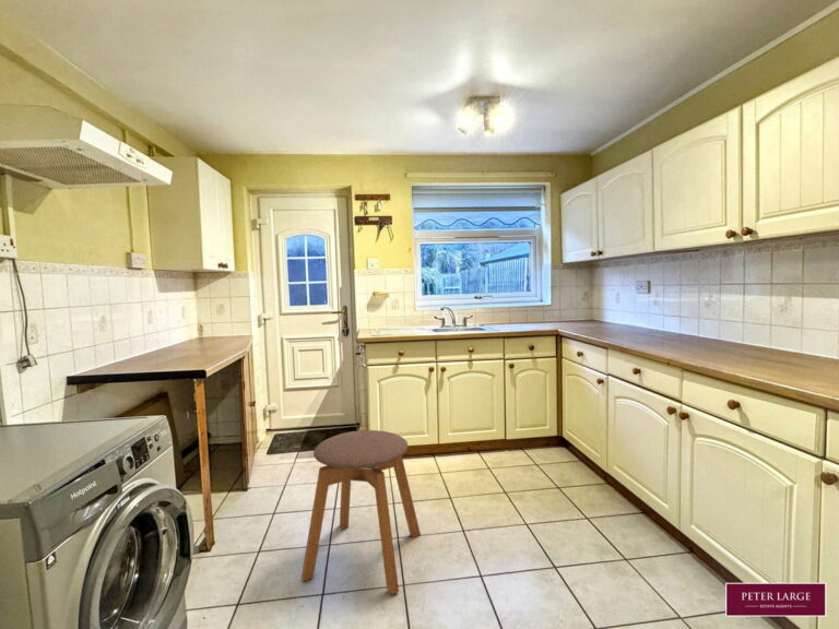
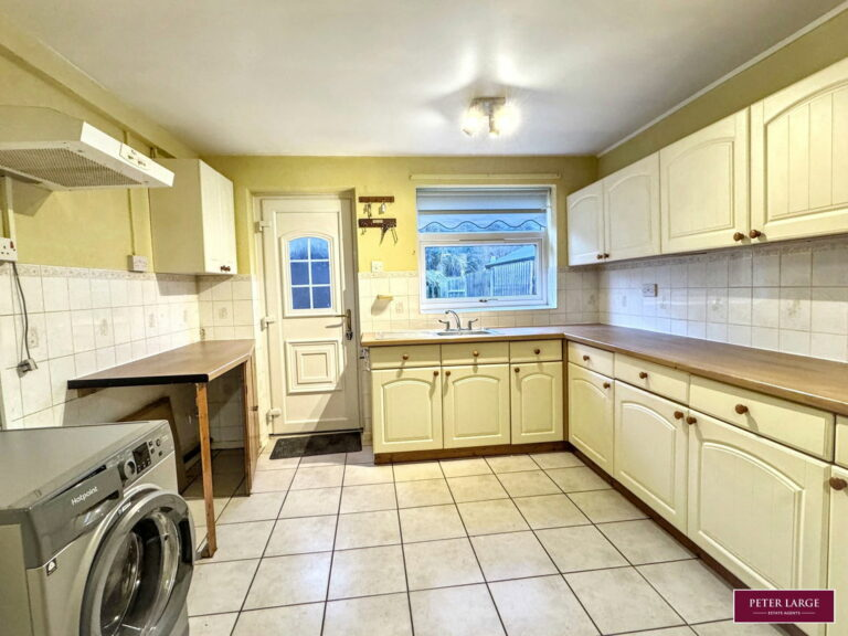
- stool [300,429,422,596]
